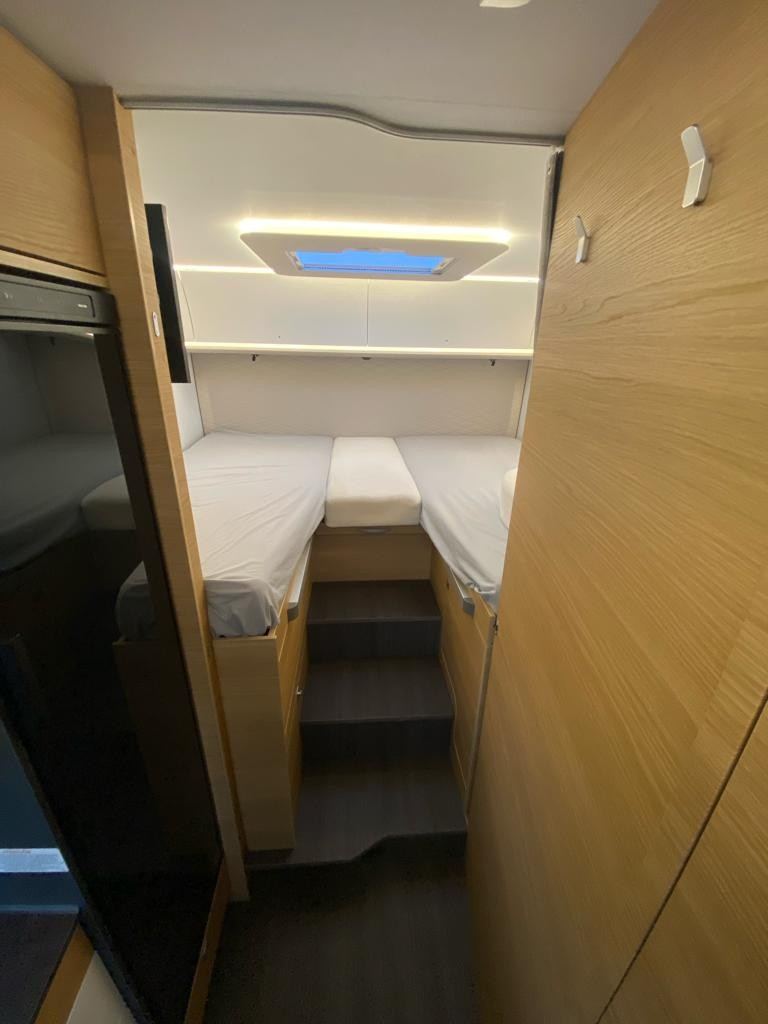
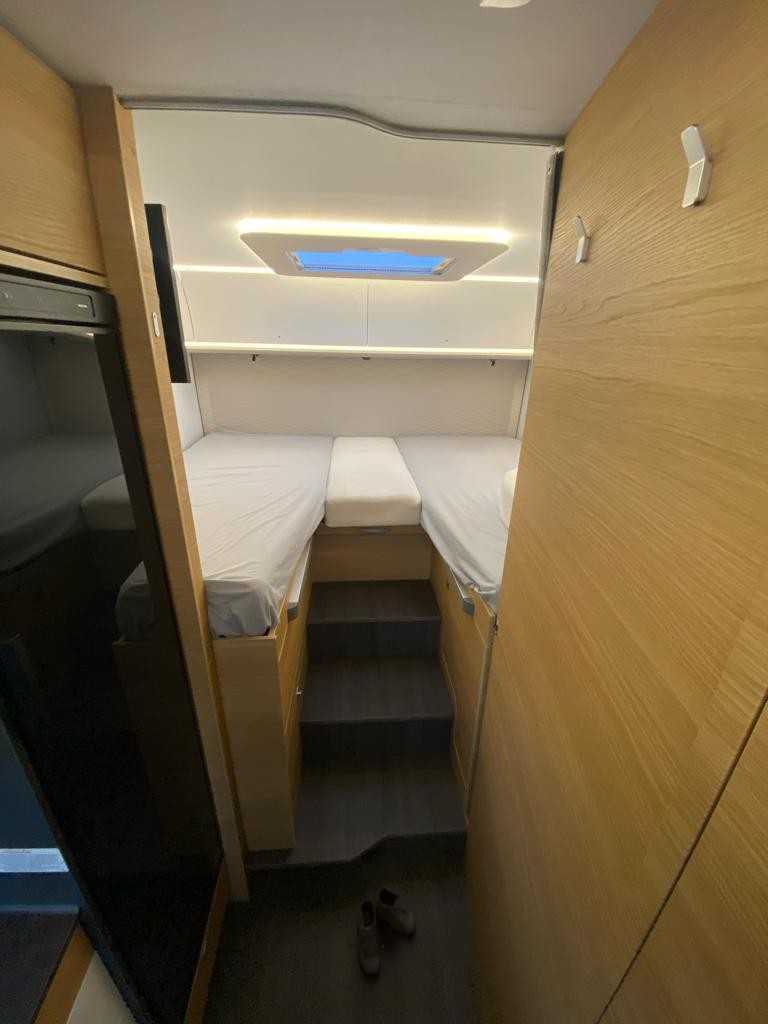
+ boots [345,885,416,977]
